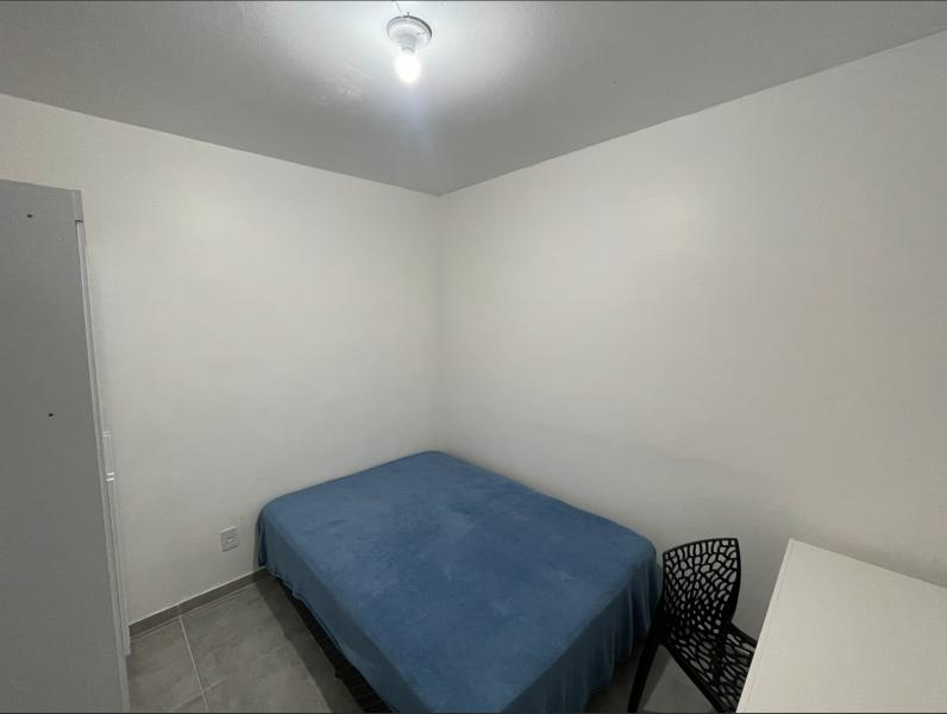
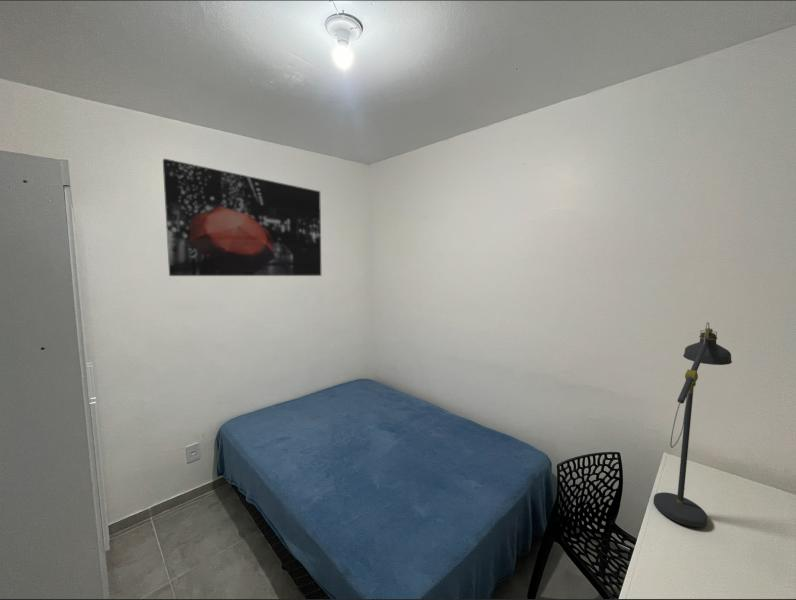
+ wall art [162,158,322,277]
+ desk lamp [653,321,733,528]
